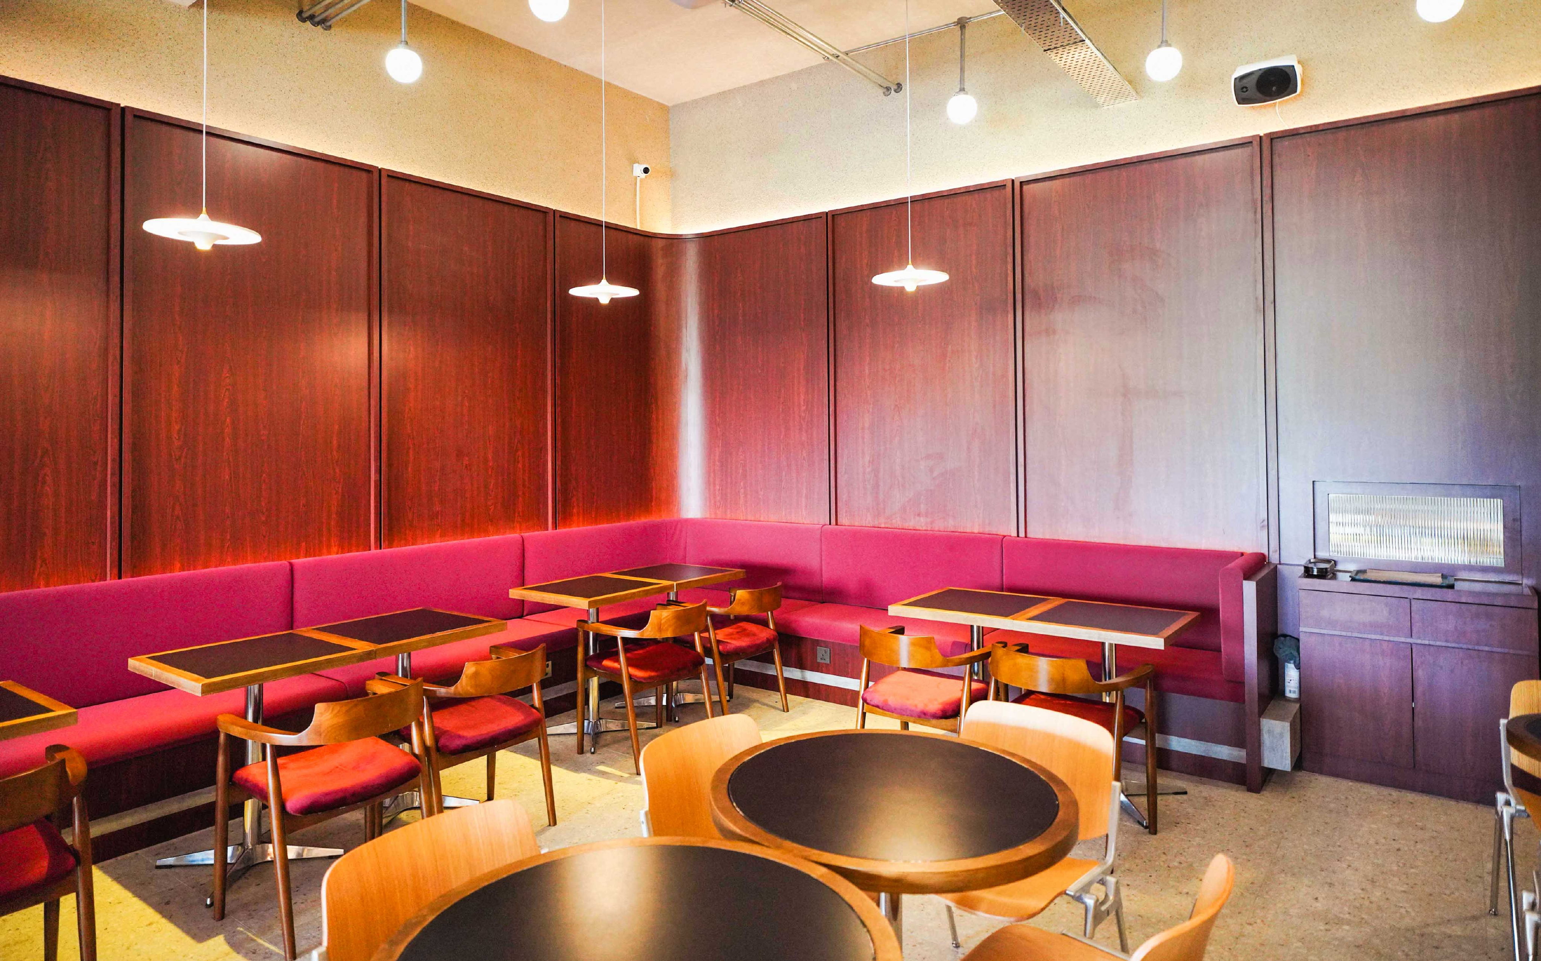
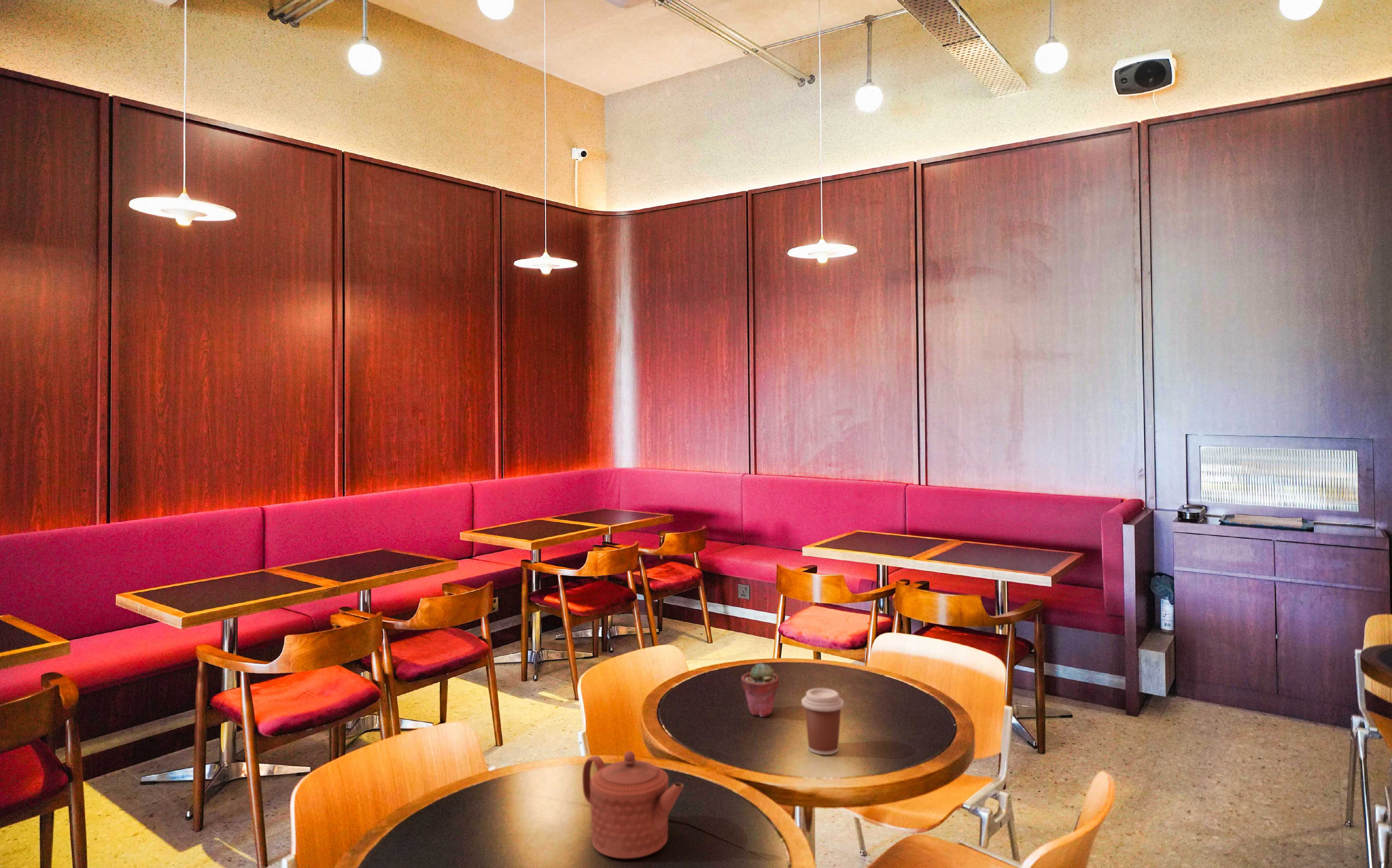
+ teapot [582,751,684,859]
+ coffee cup [801,688,844,755]
+ potted succulent [741,662,779,717]
